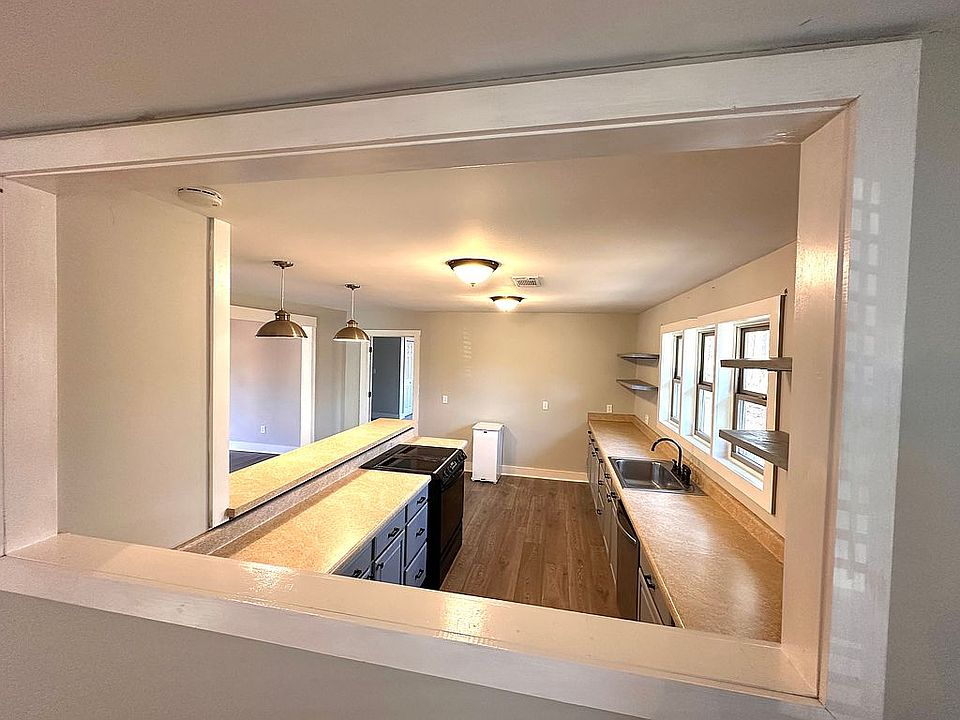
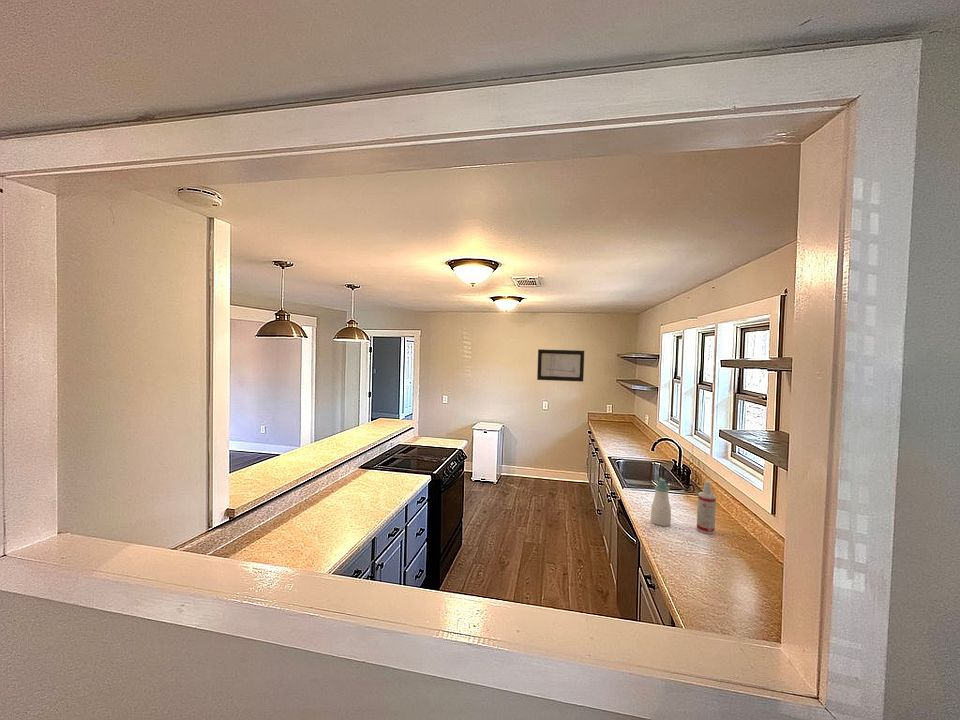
+ wall art [536,348,585,383]
+ soap bottle [650,477,672,527]
+ spray bottle [696,480,717,535]
